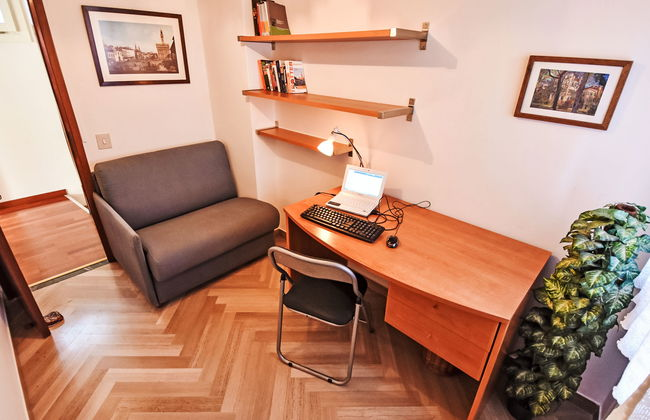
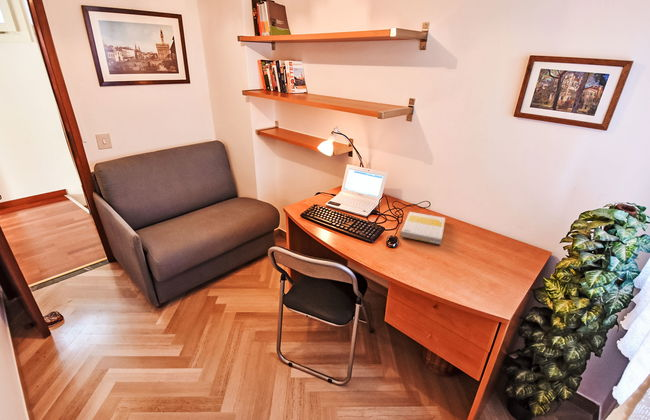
+ book [400,211,446,245]
